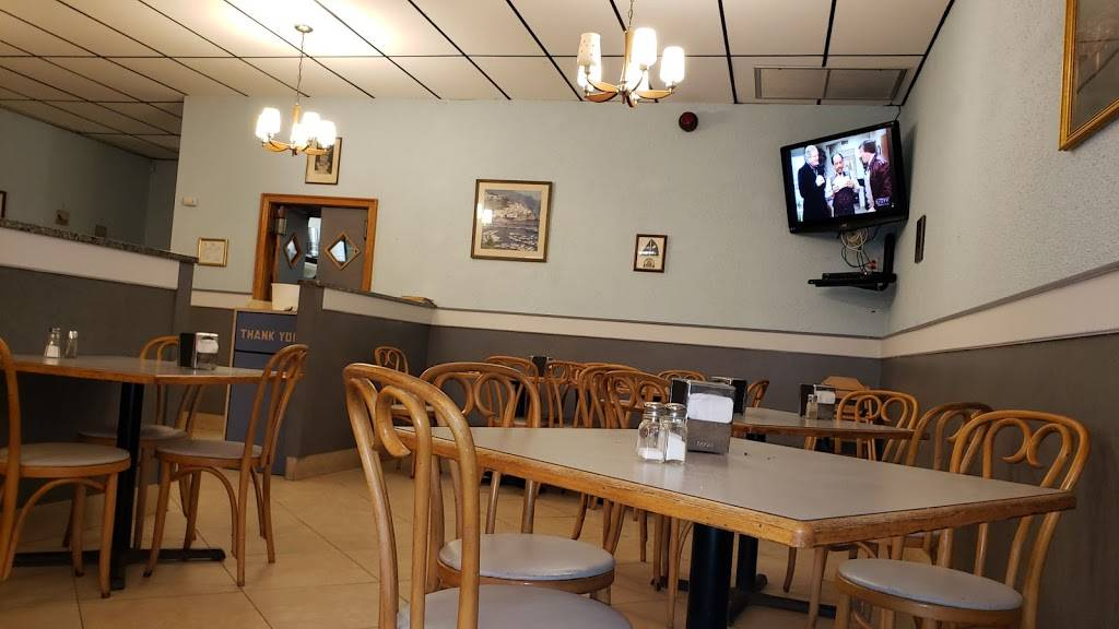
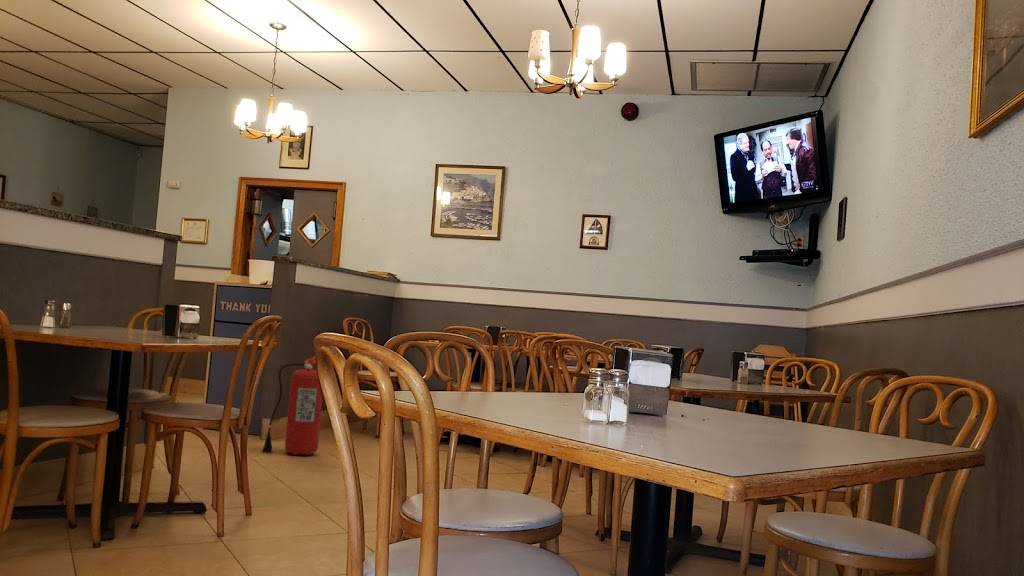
+ fire extinguisher [261,355,323,456]
